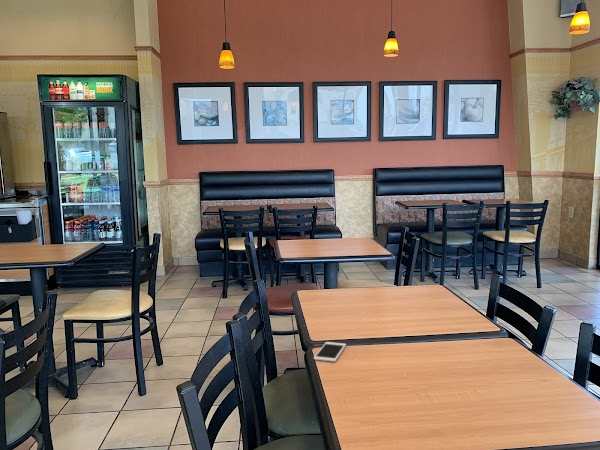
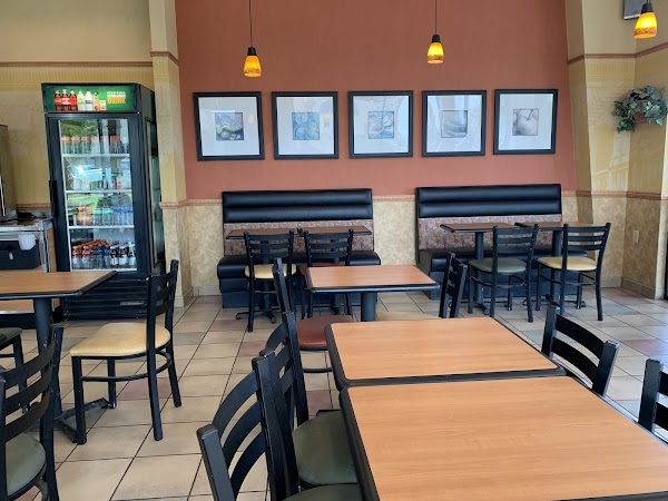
- cell phone [313,341,347,363]
